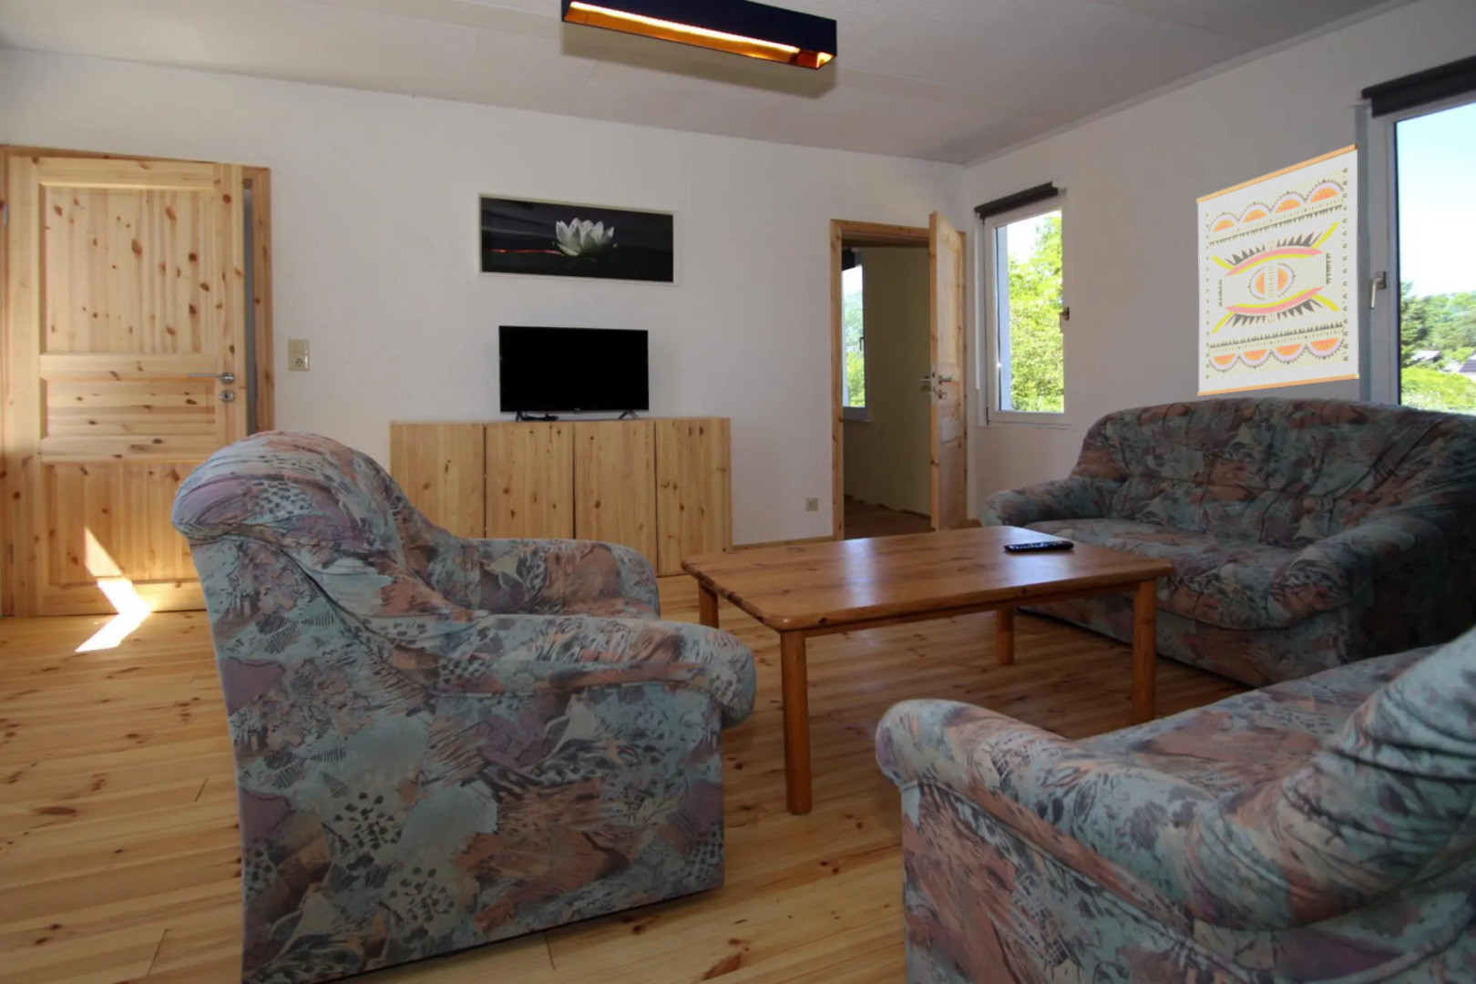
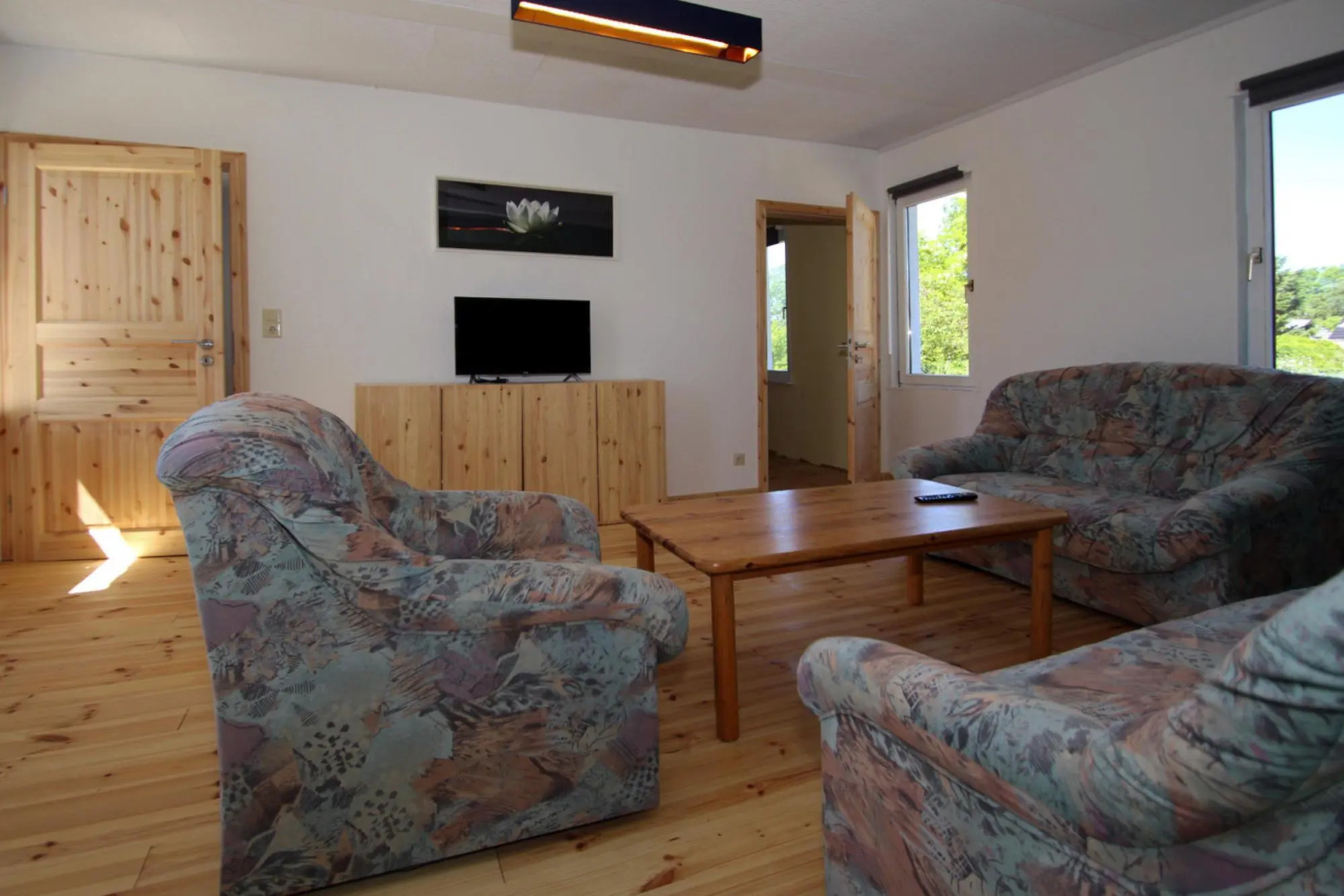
- wall art [1196,143,1361,398]
